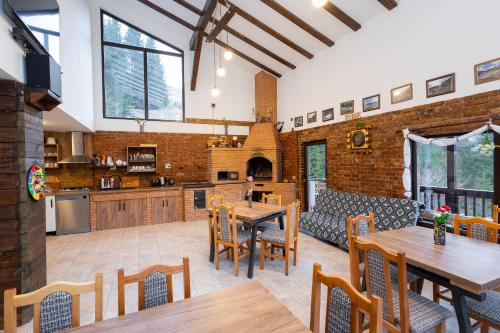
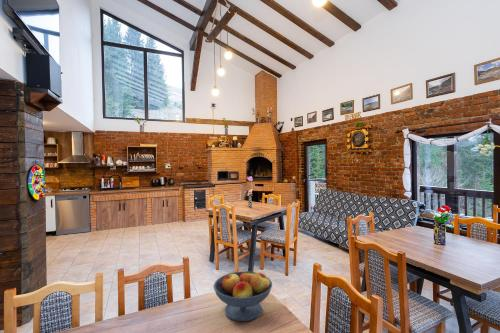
+ fruit bowl [213,269,273,322]
